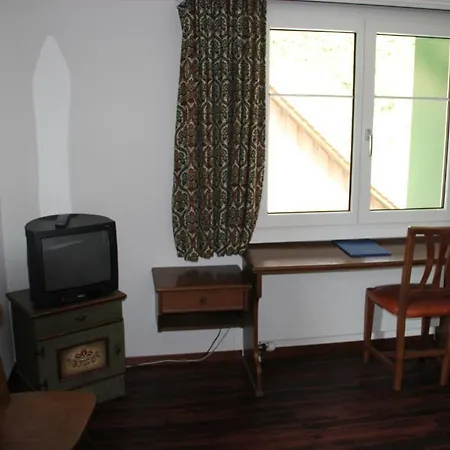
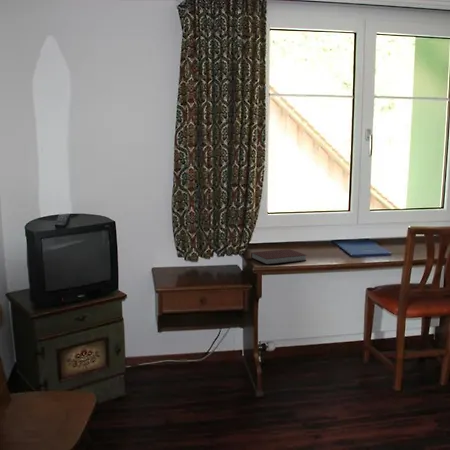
+ notebook [250,248,307,266]
